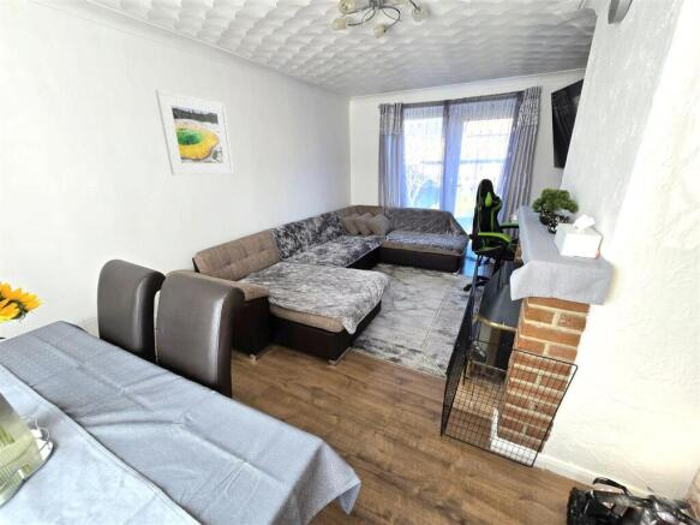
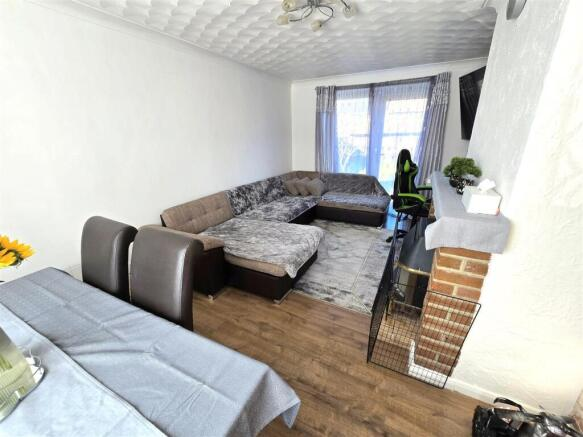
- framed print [155,89,234,177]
